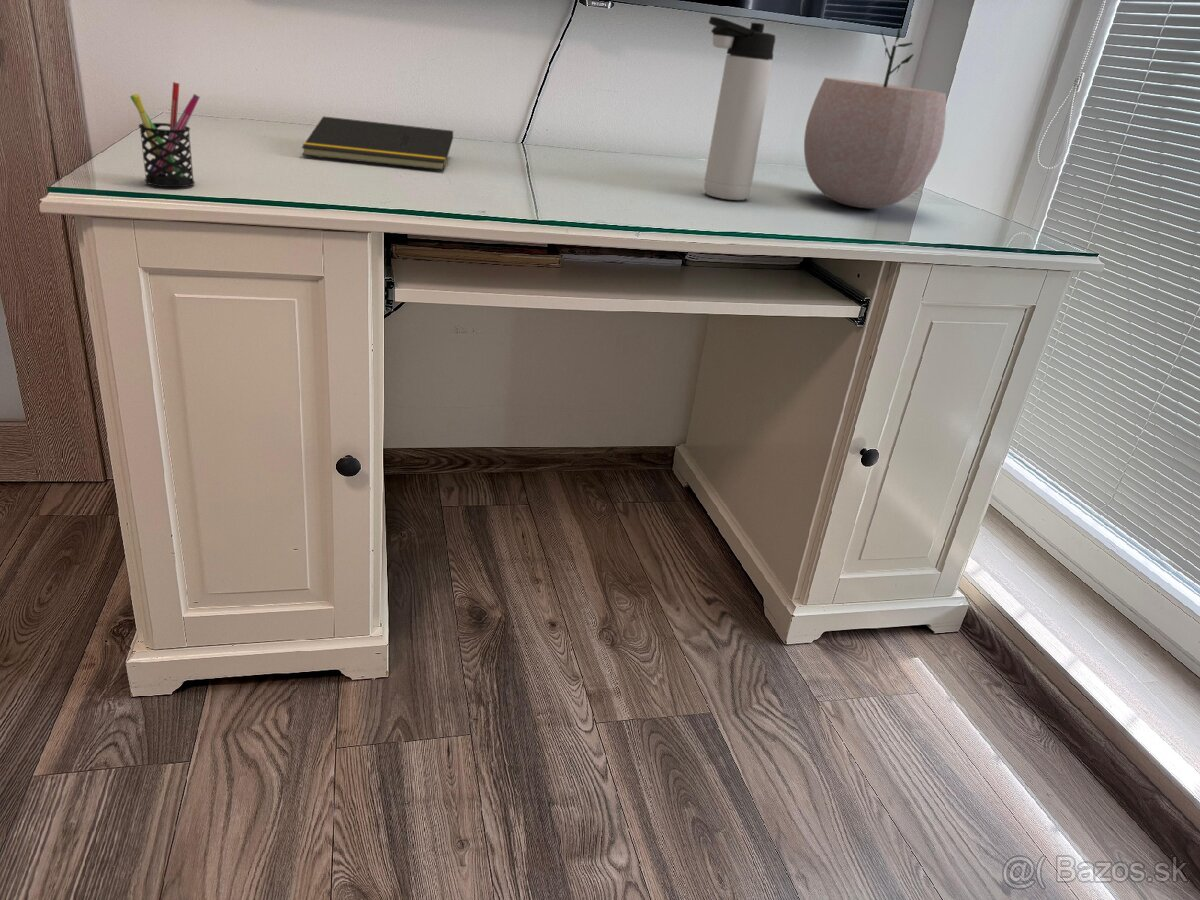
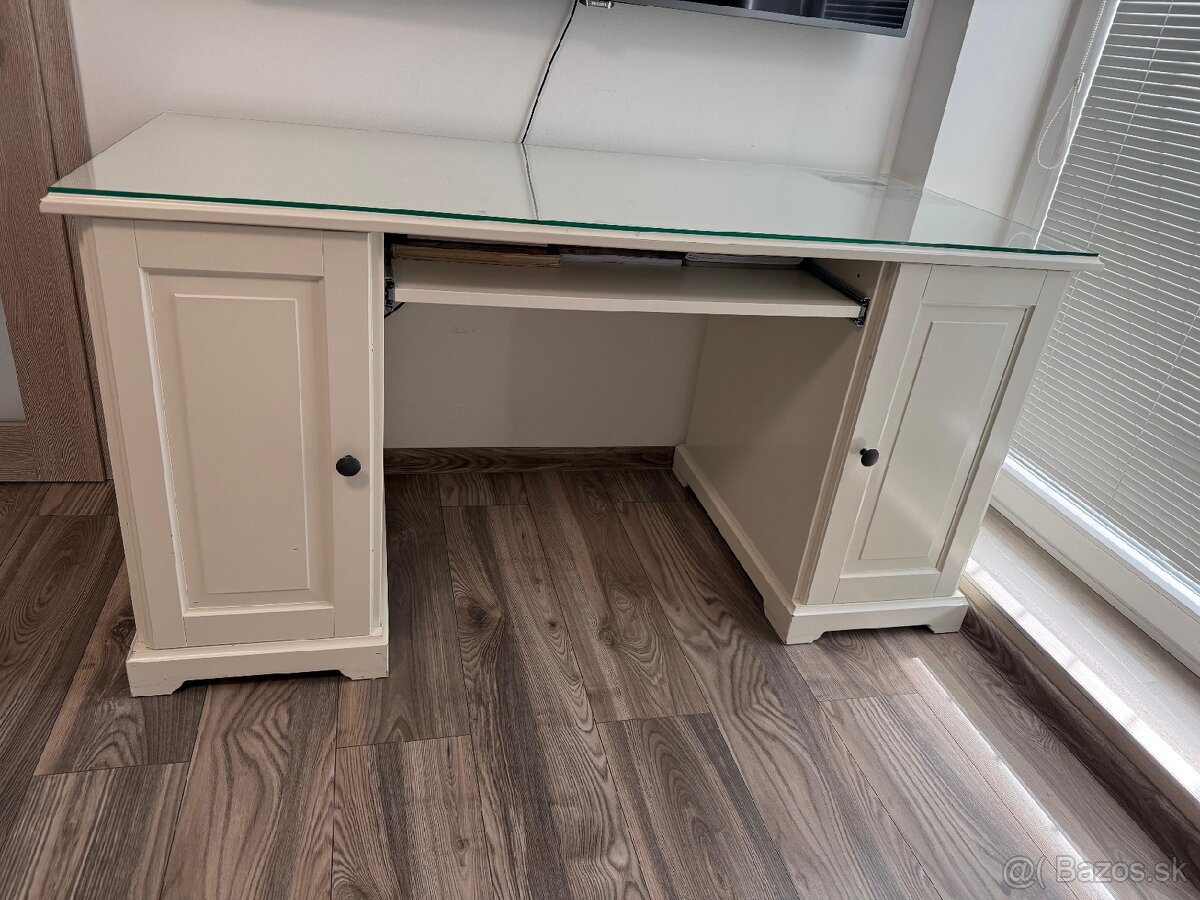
- notepad [301,115,454,171]
- thermos bottle [703,16,776,201]
- plant pot [803,27,947,209]
- pen holder [129,81,201,188]
